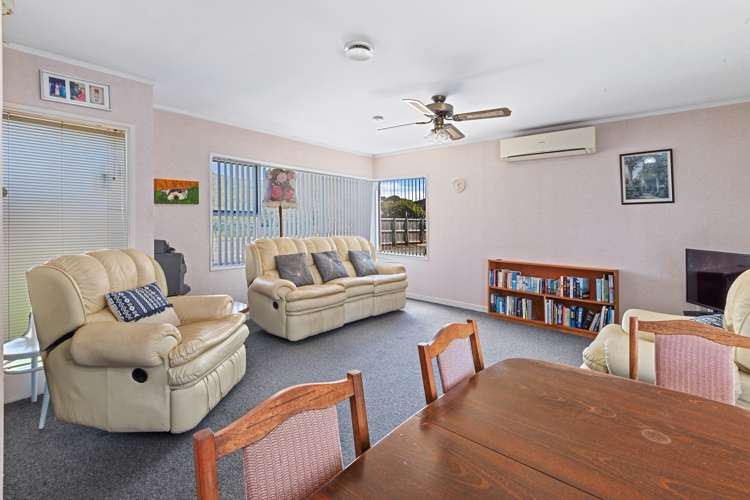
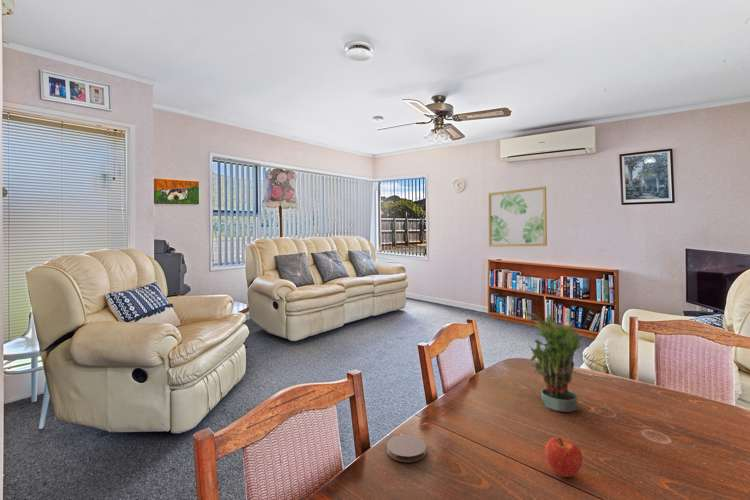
+ wall art [487,186,548,248]
+ potted plant [521,310,583,413]
+ coaster [386,434,427,463]
+ fruit [544,437,583,478]
